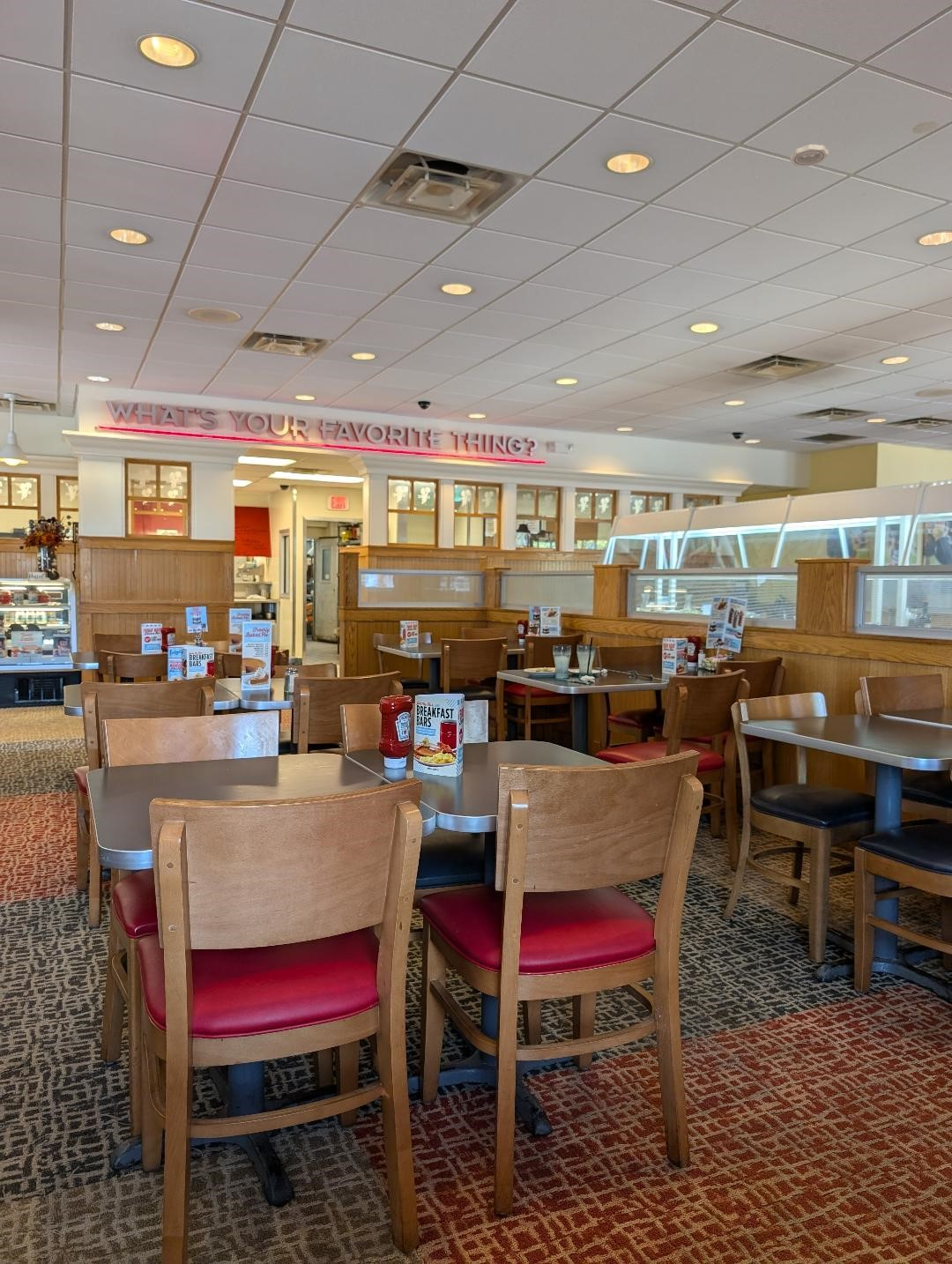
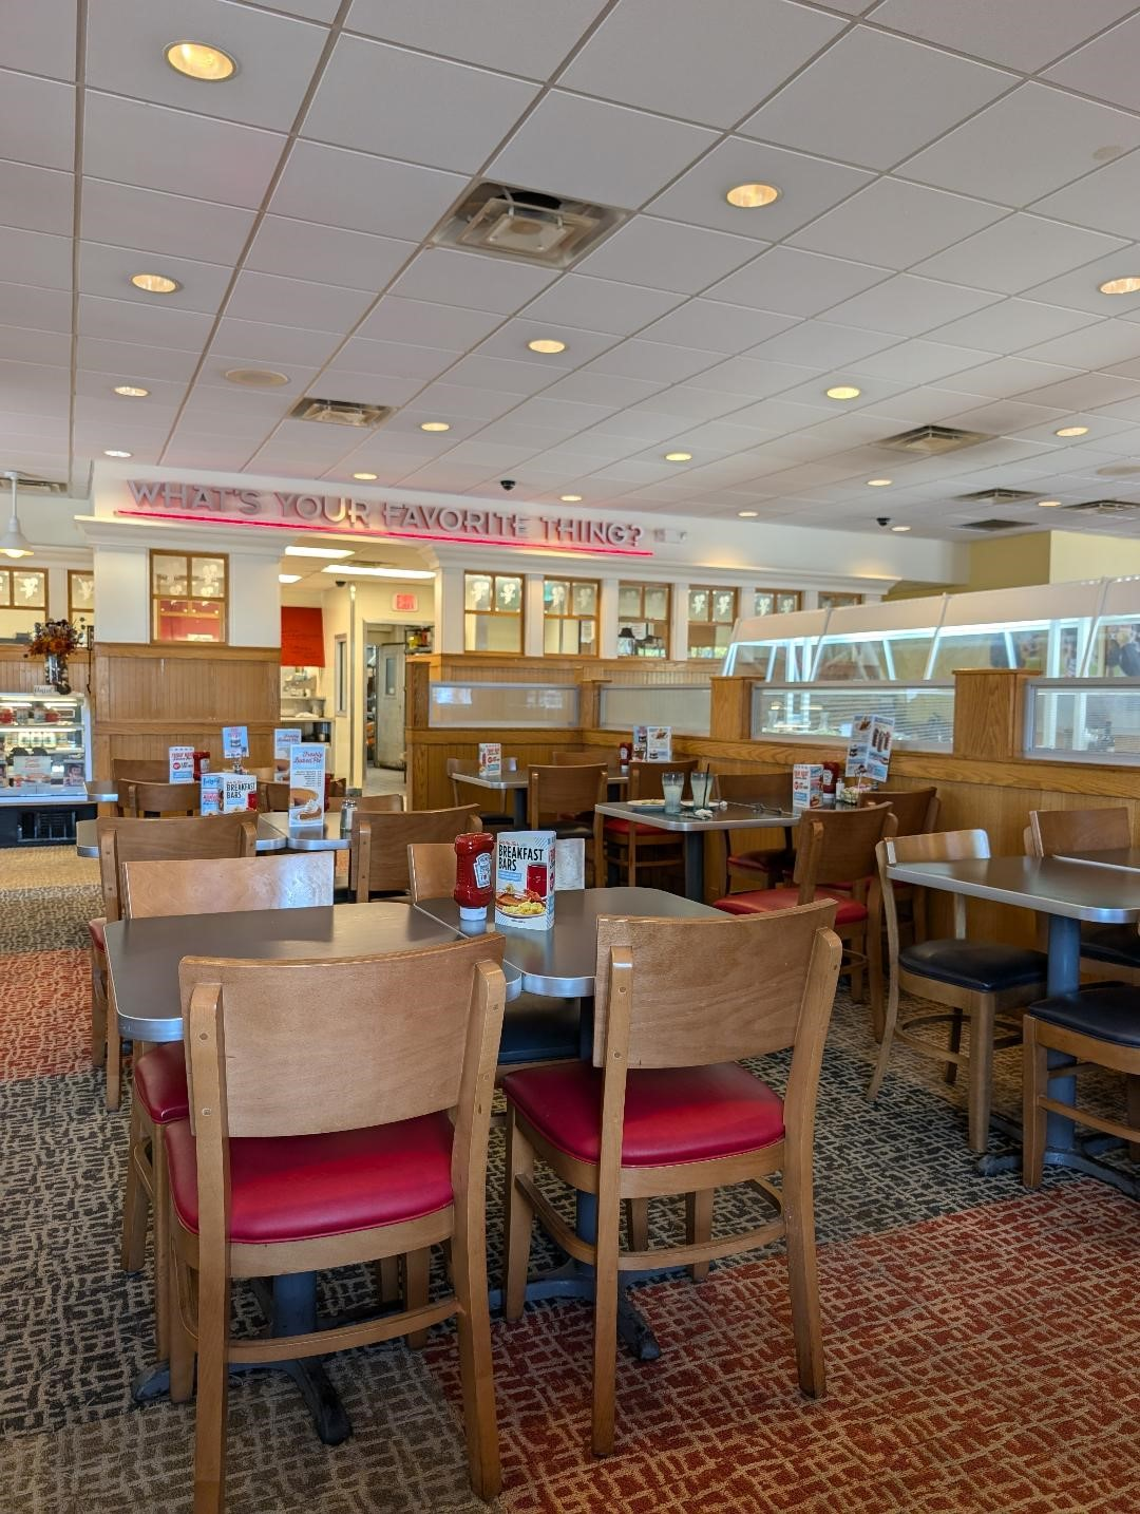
- smoke detector [789,144,829,167]
